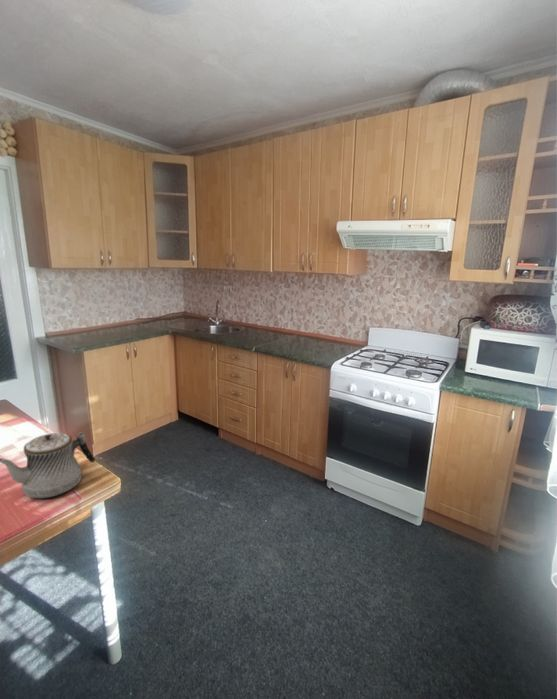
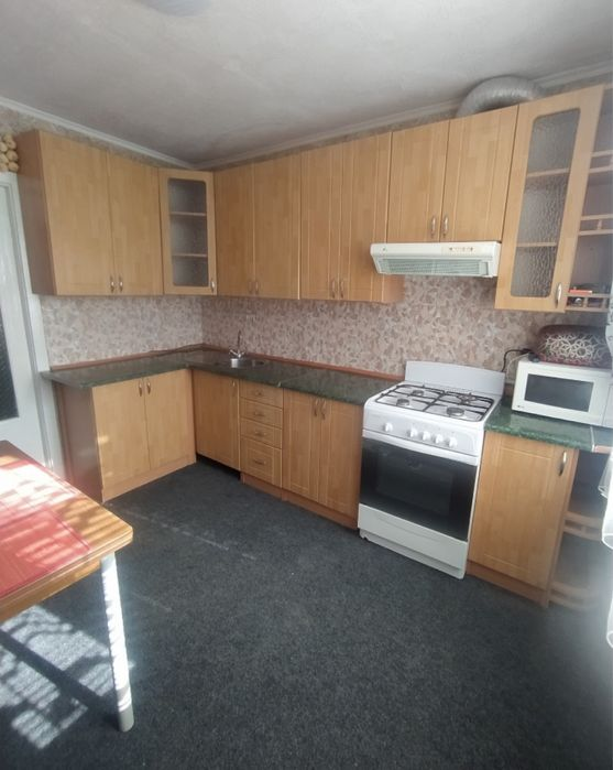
- teapot [0,432,96,500]
